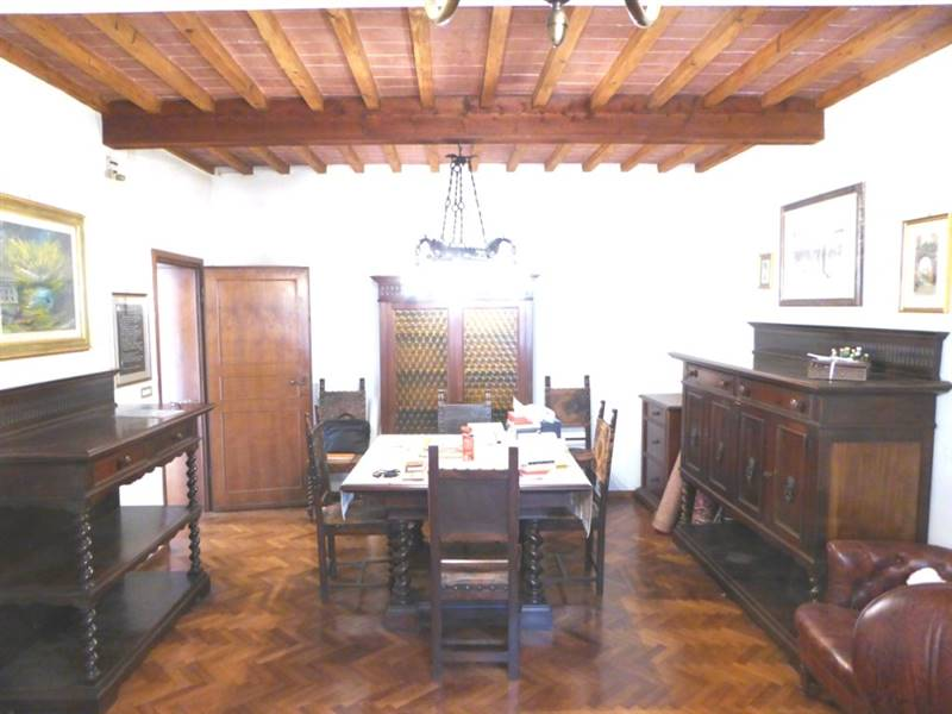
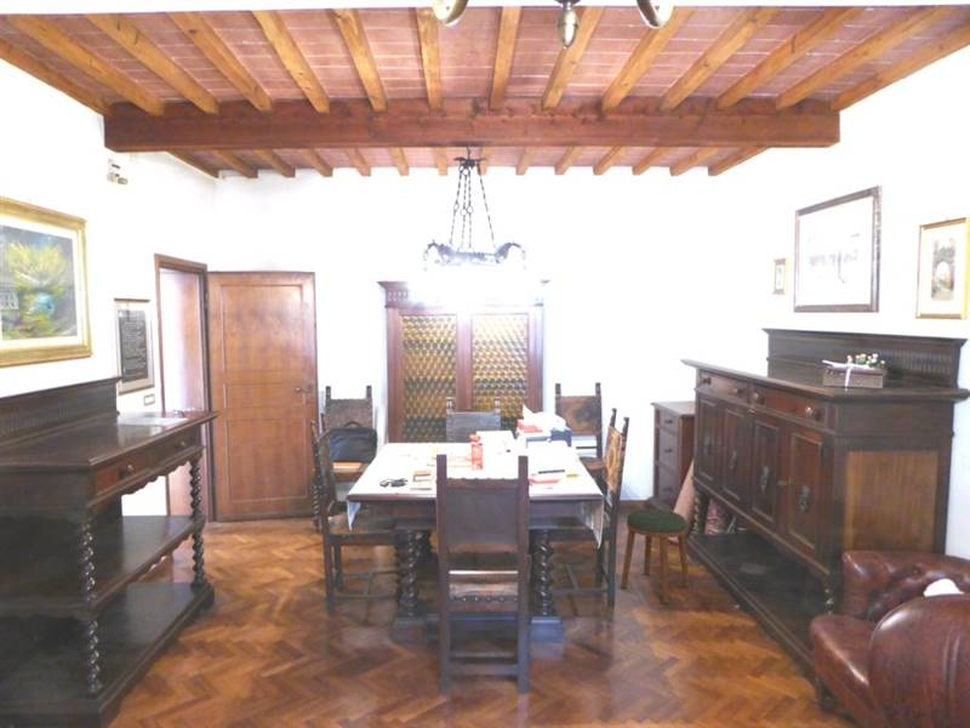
+ stool [620,507,691,604]
